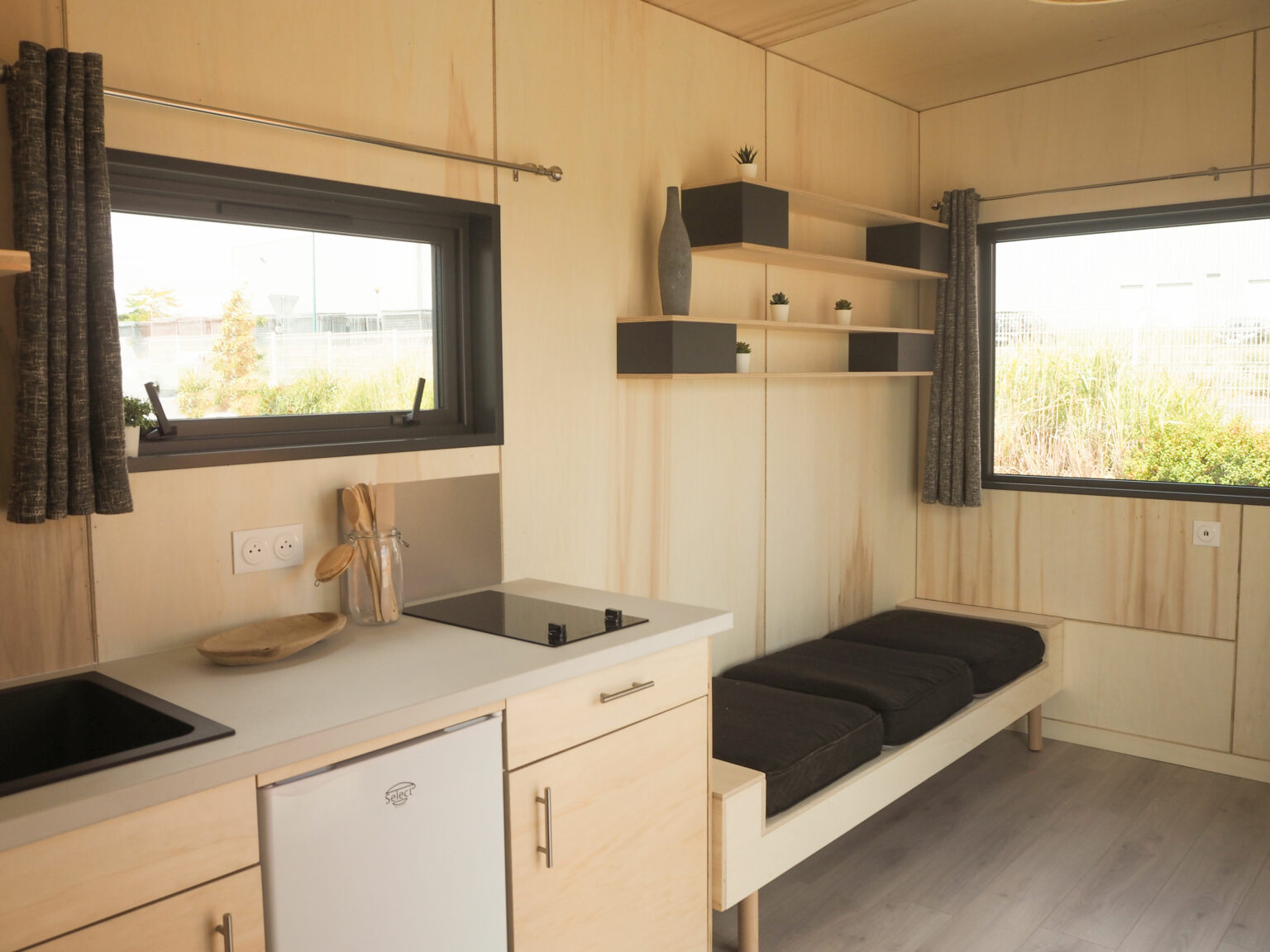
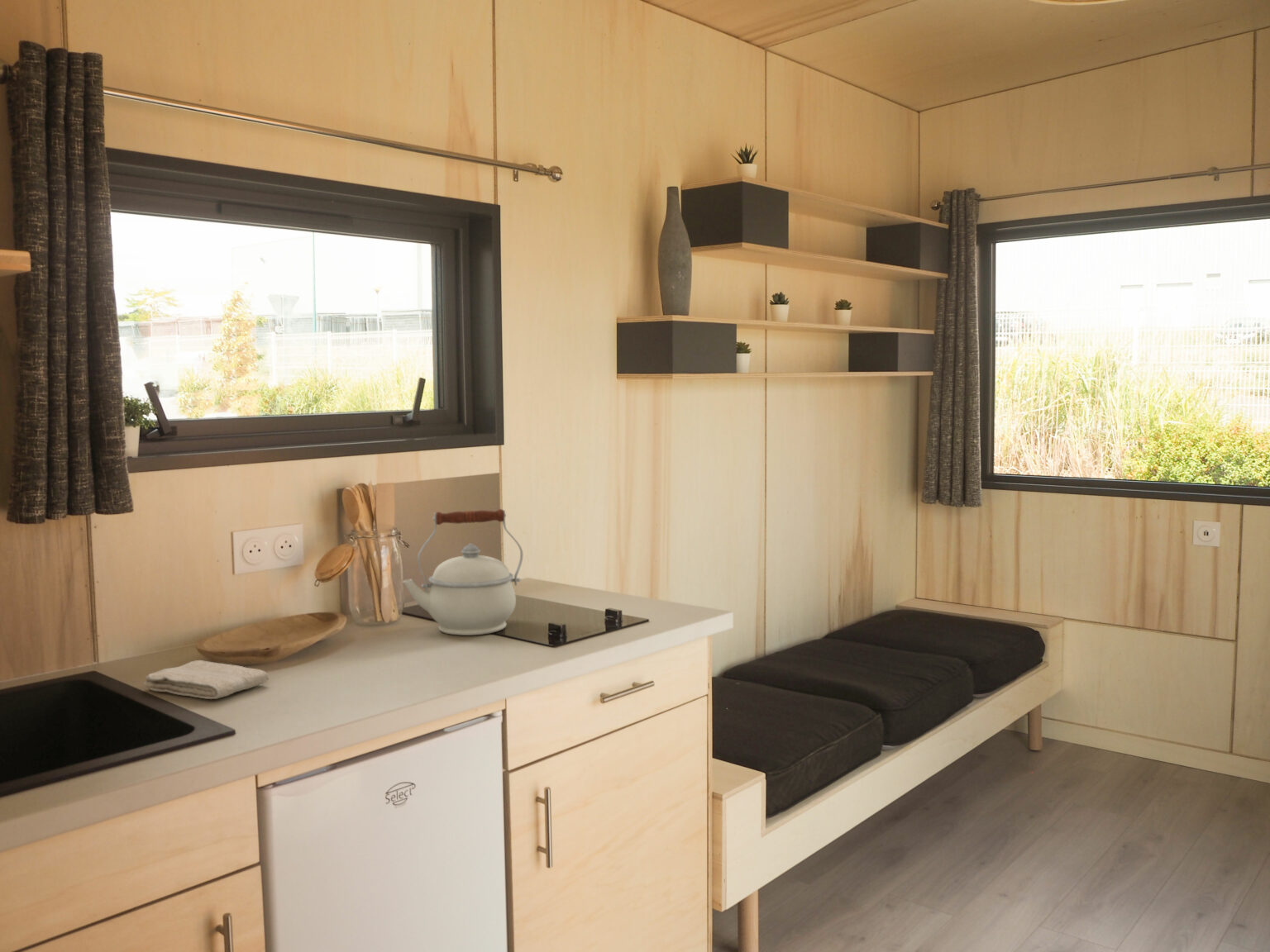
+ washcloth [143,659,270,700]
+ kettle [402,508,523,636]
